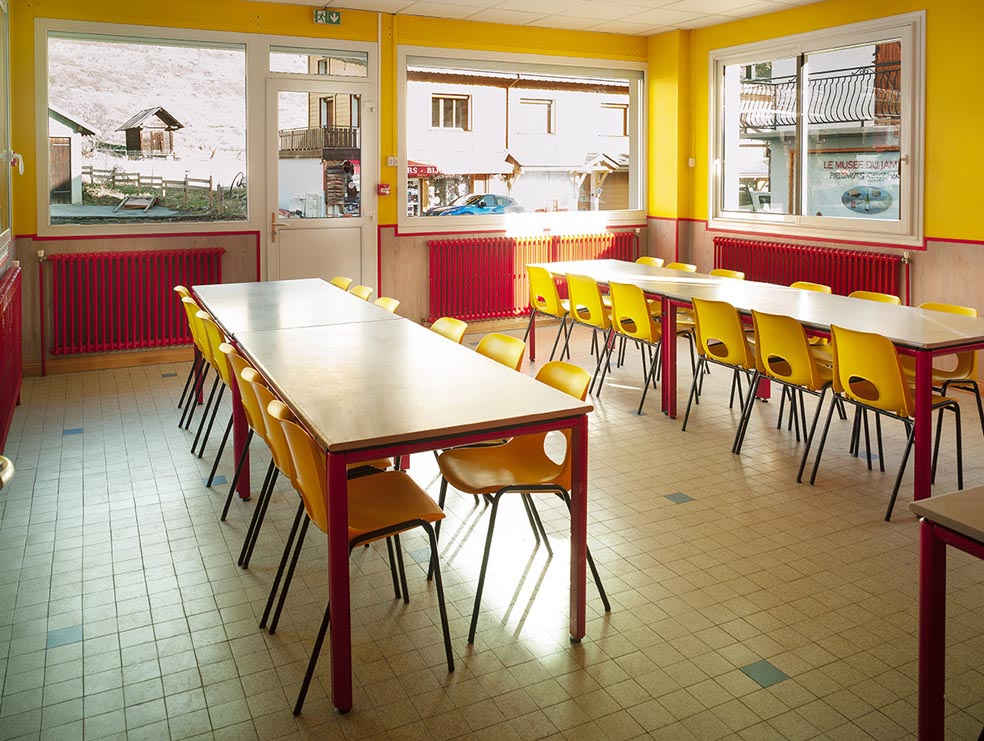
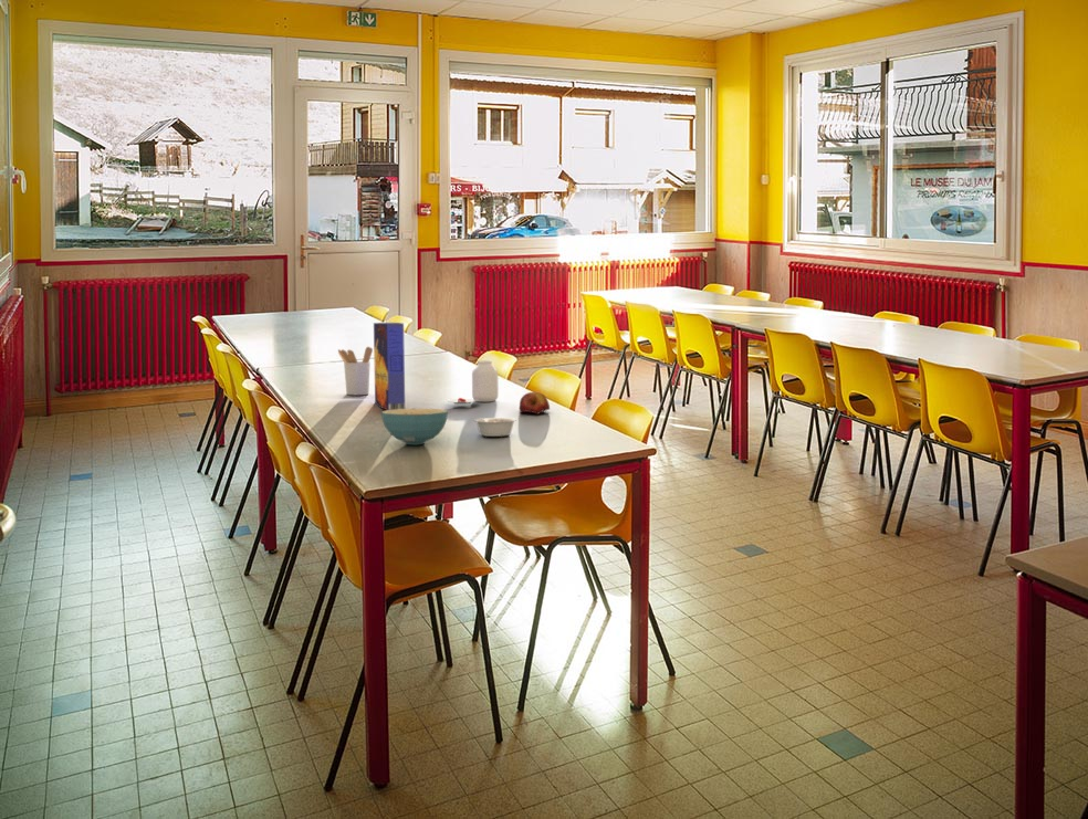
+ utensil holder [337,346,374,396]
+ apple [519,391,551,416]
+ cereal bowl [380,408,449,445]
+ jar [444,359,500,406]
+ legume [472,416,525,438]
+ cereal box [373,322,406,411]
